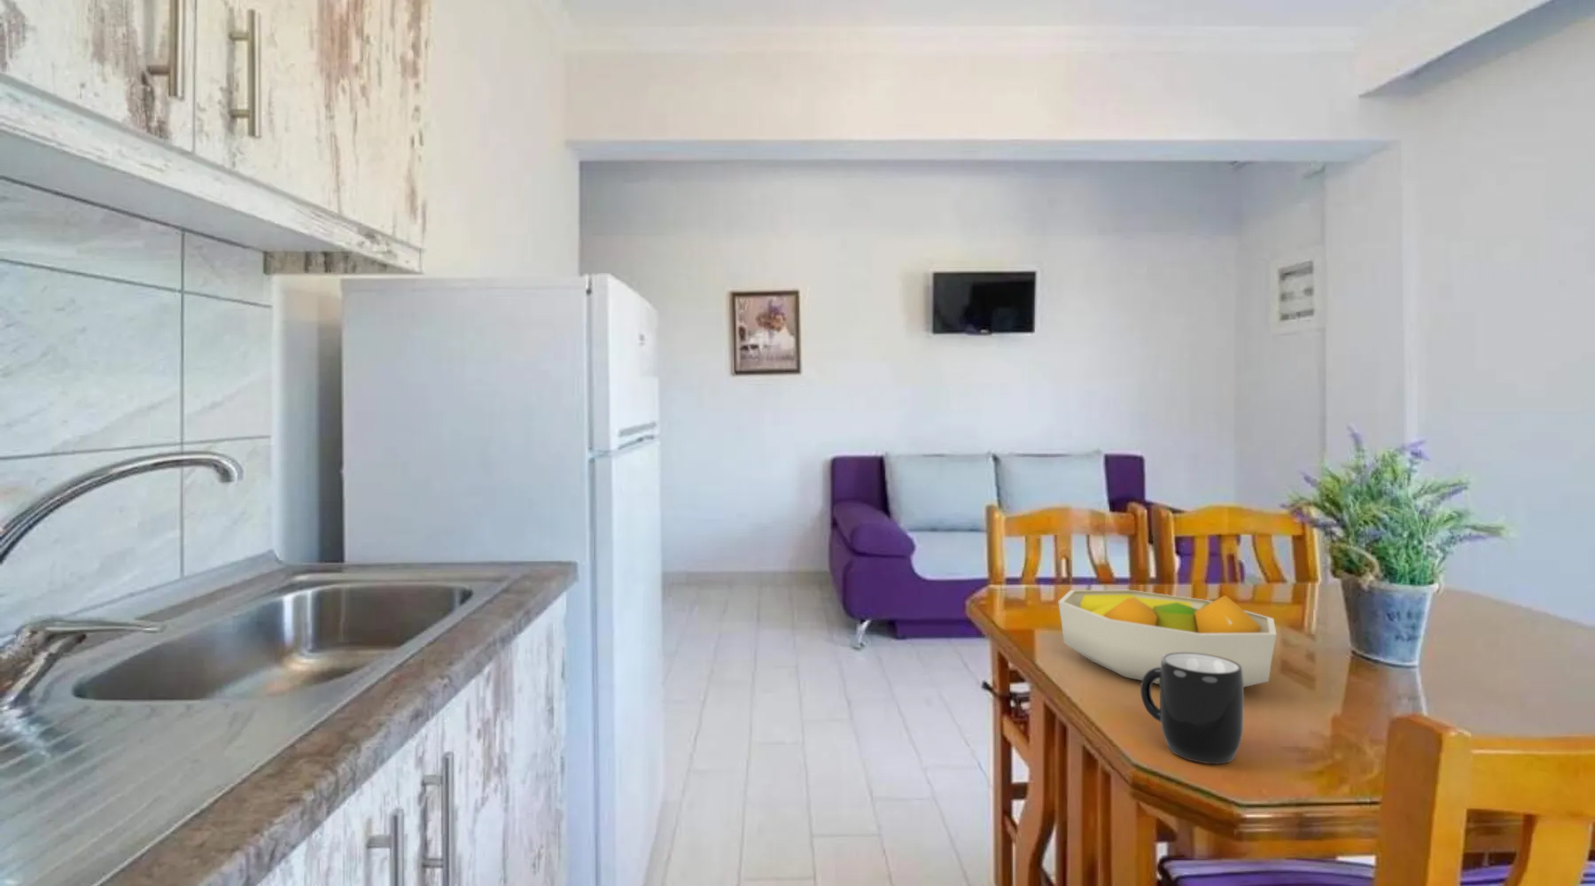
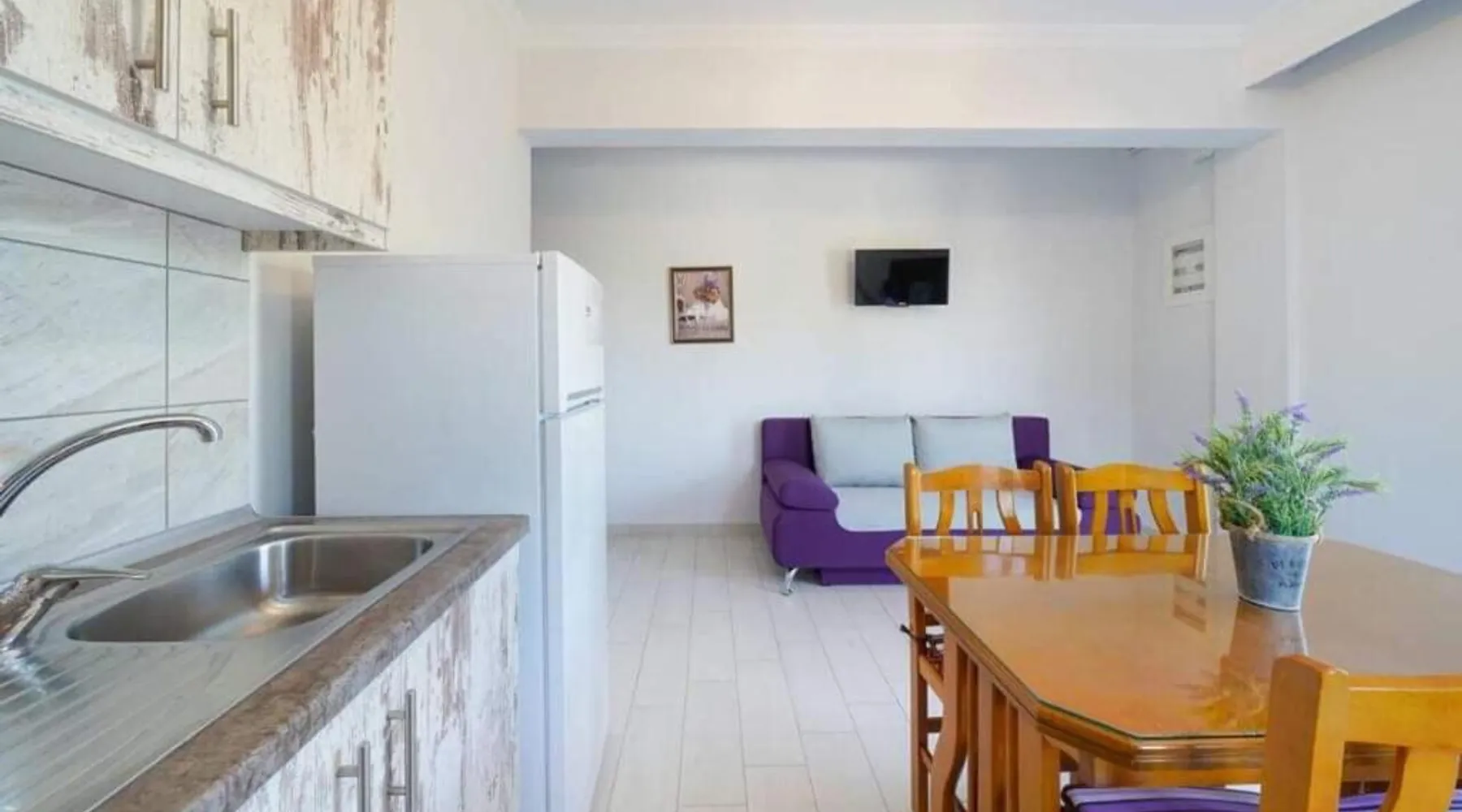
- mug [1140,652,1245,765]
- fruit bowl [1057,589,1278,689]
